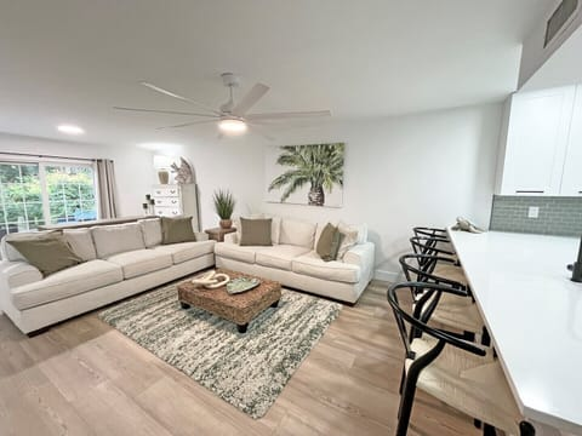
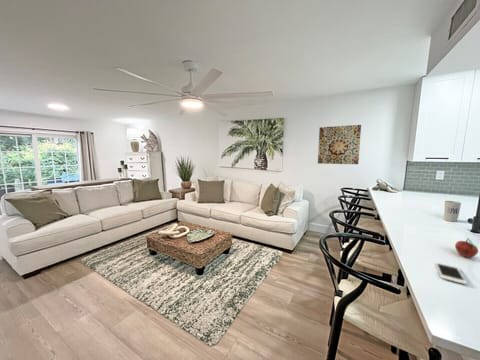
+ wall art [317,124,362,165]
+ cup [443,200,462,223]
+ cell phone [434,261,468,285]
+ fruit [454,237,479,259]
